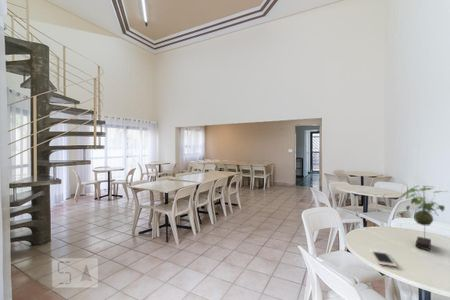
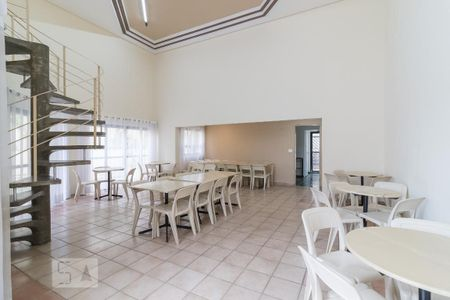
- plant [400,184,450,251]
- cell phone [369,249,398,267]
